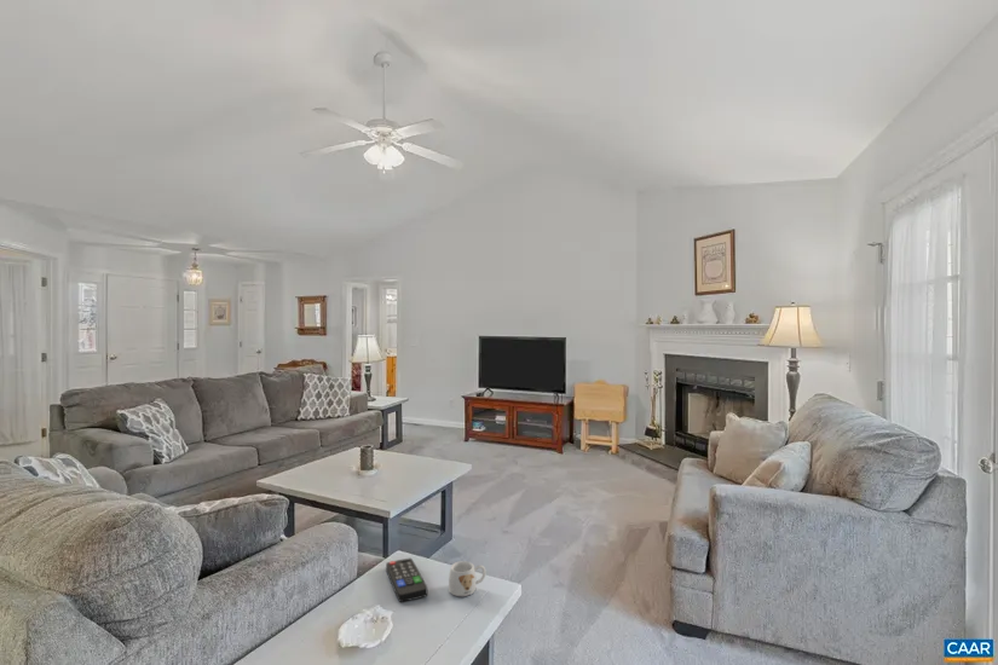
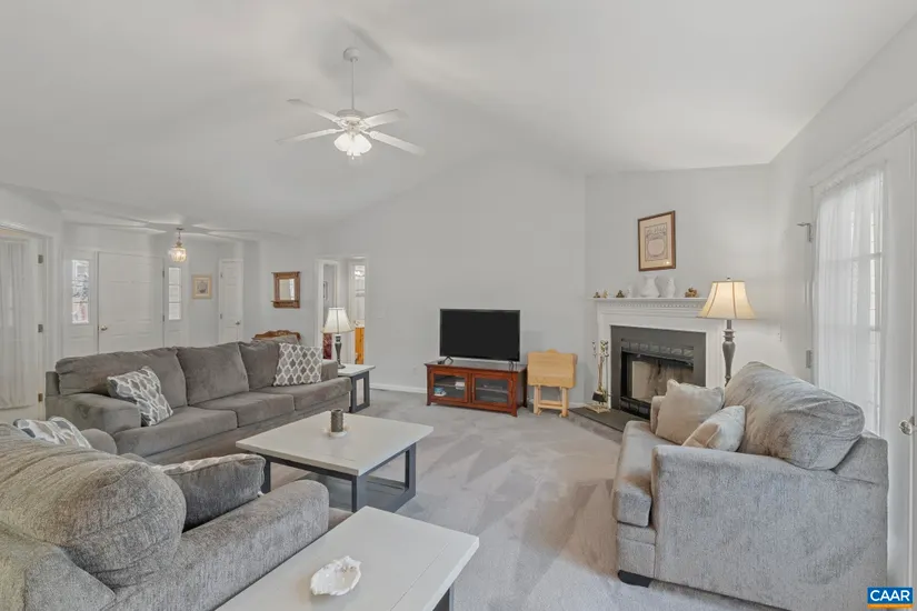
- mug [448,560,488,597]
- remote control [385,557,428,603]
